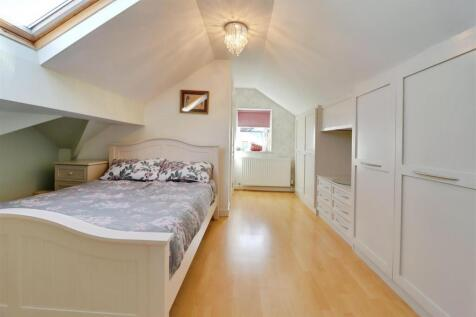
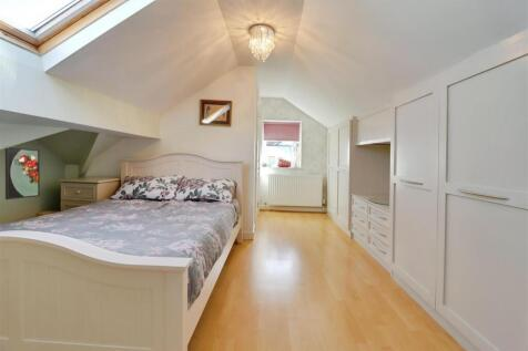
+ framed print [4,146,41,200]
